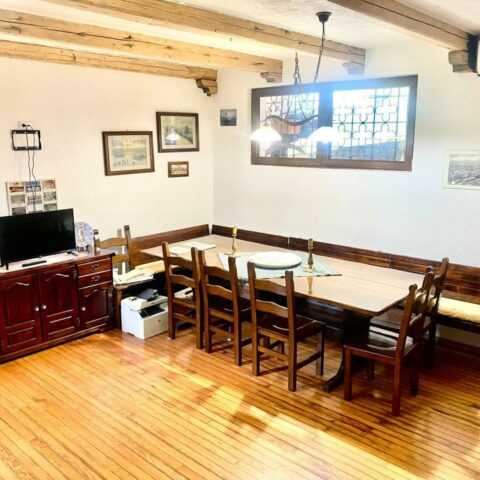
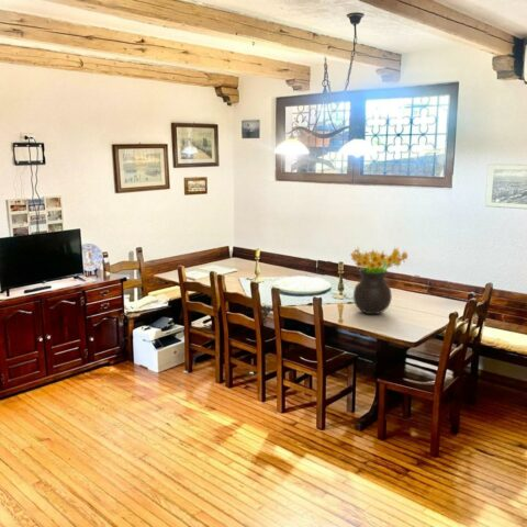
+ flower arrangement [349,245,408,315]
